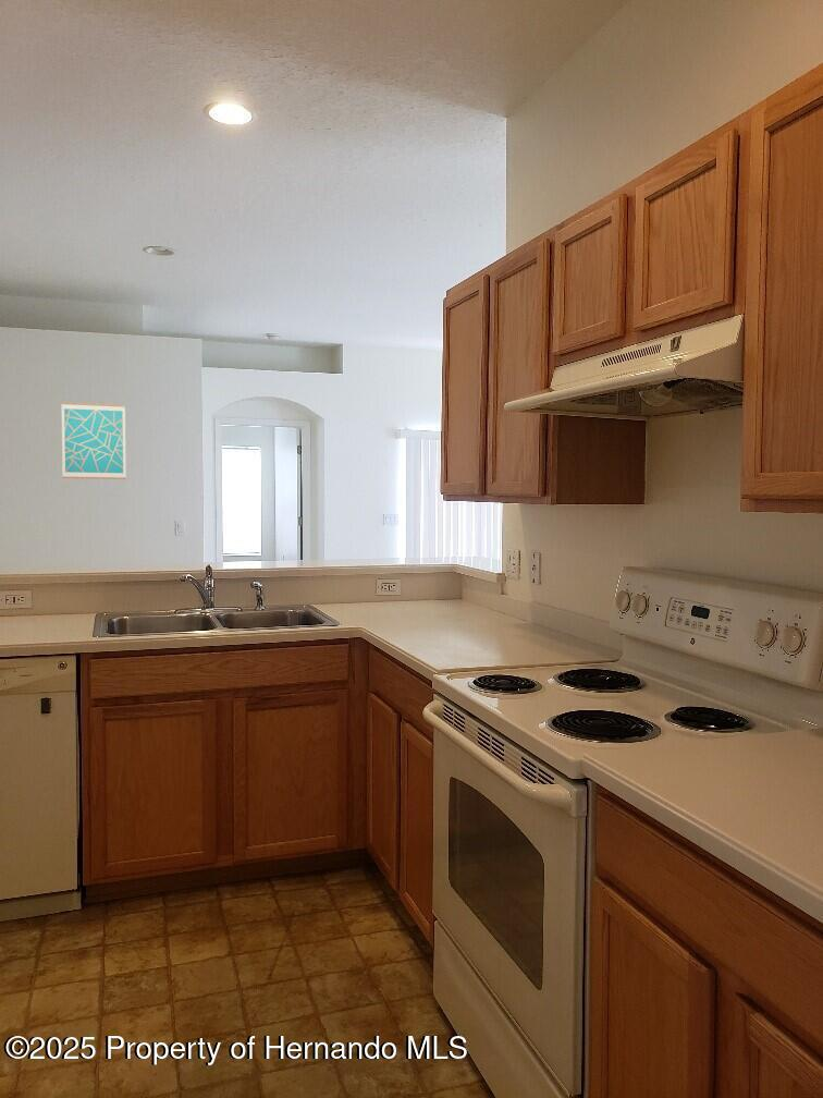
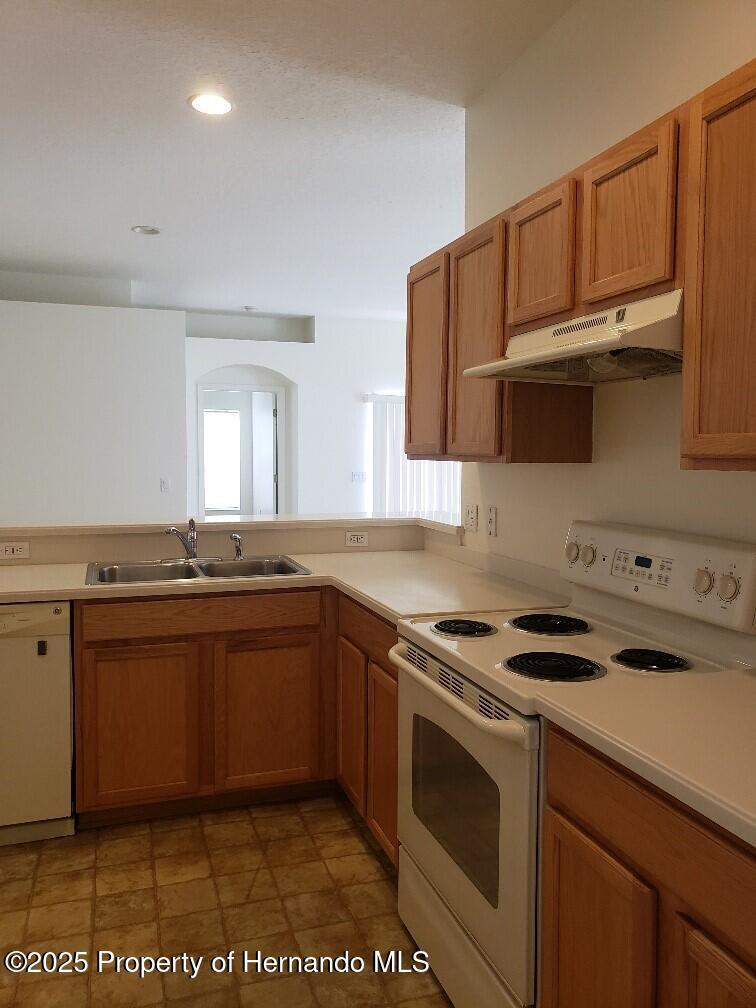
- wall art [61,401,126,480]
